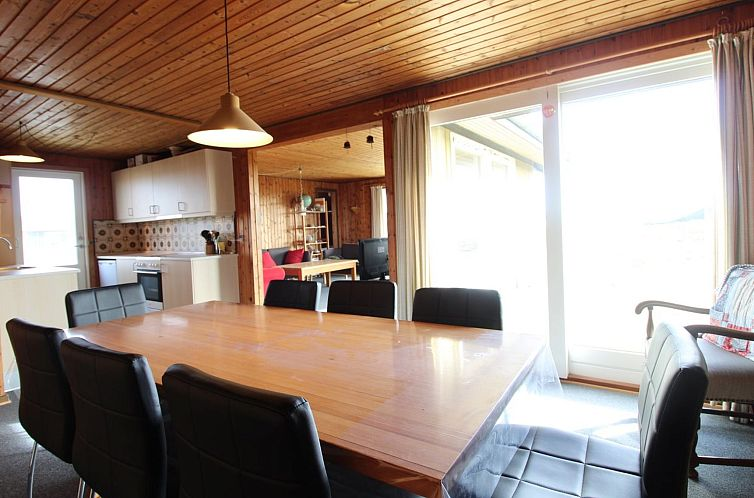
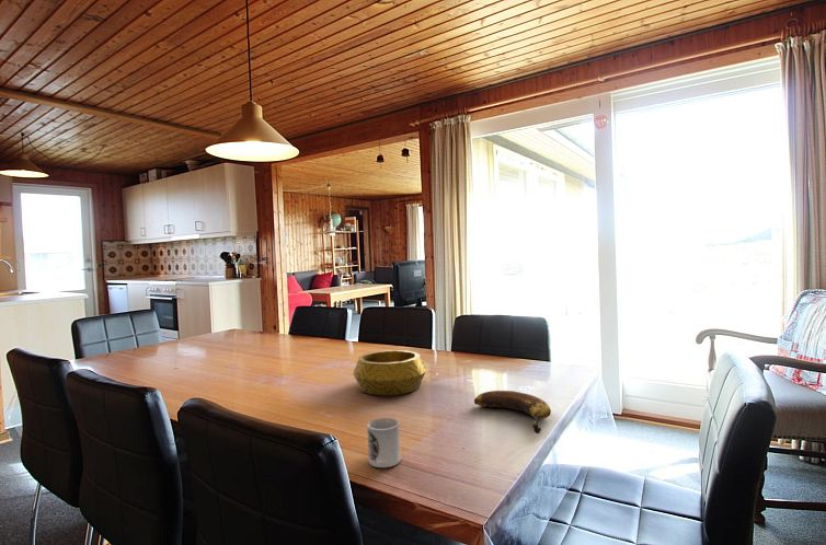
+ cup [366,417,402,468]
+ decorative bowl [352,349,427,396]
+ banana [473,390,552,434]
